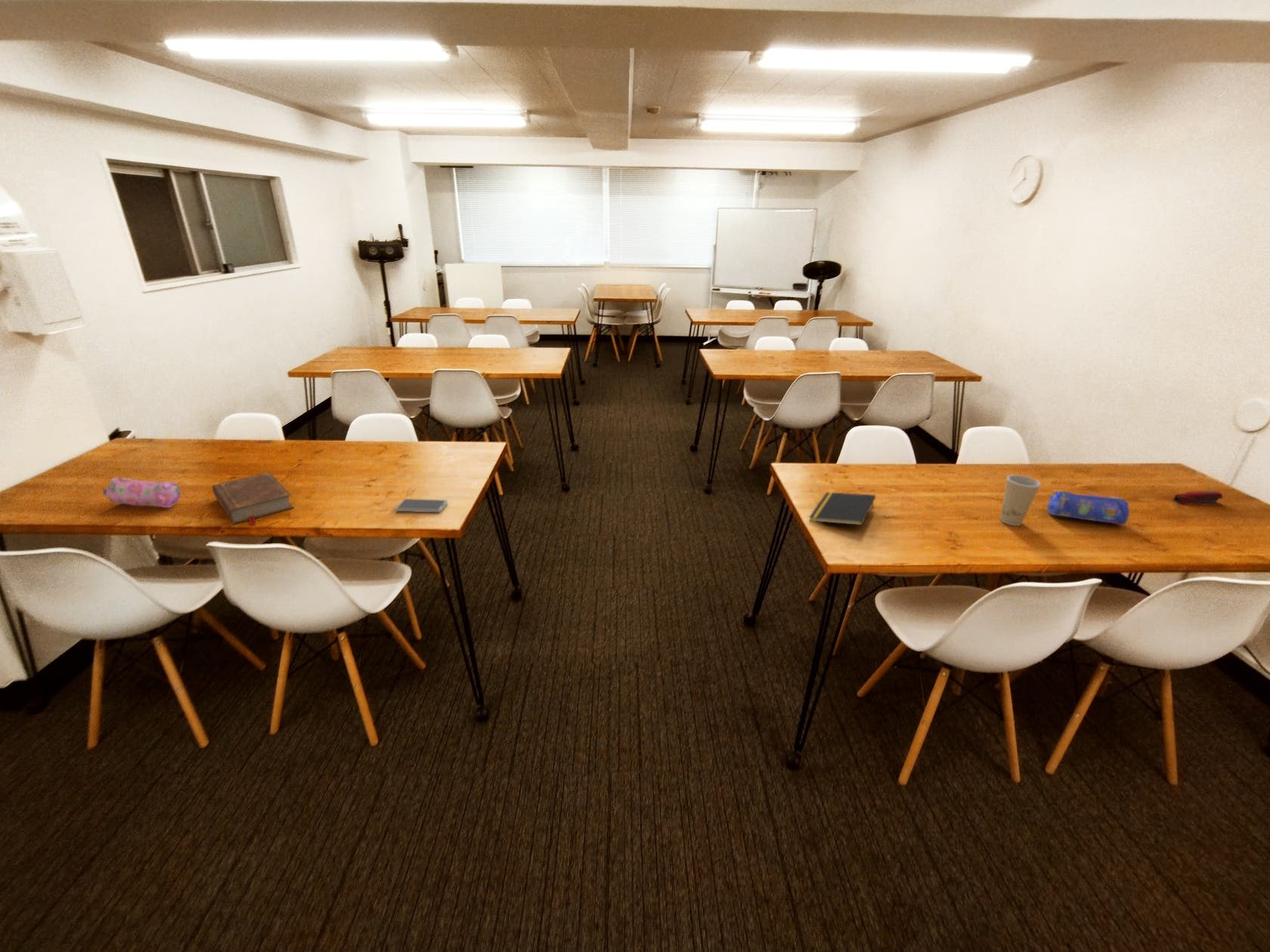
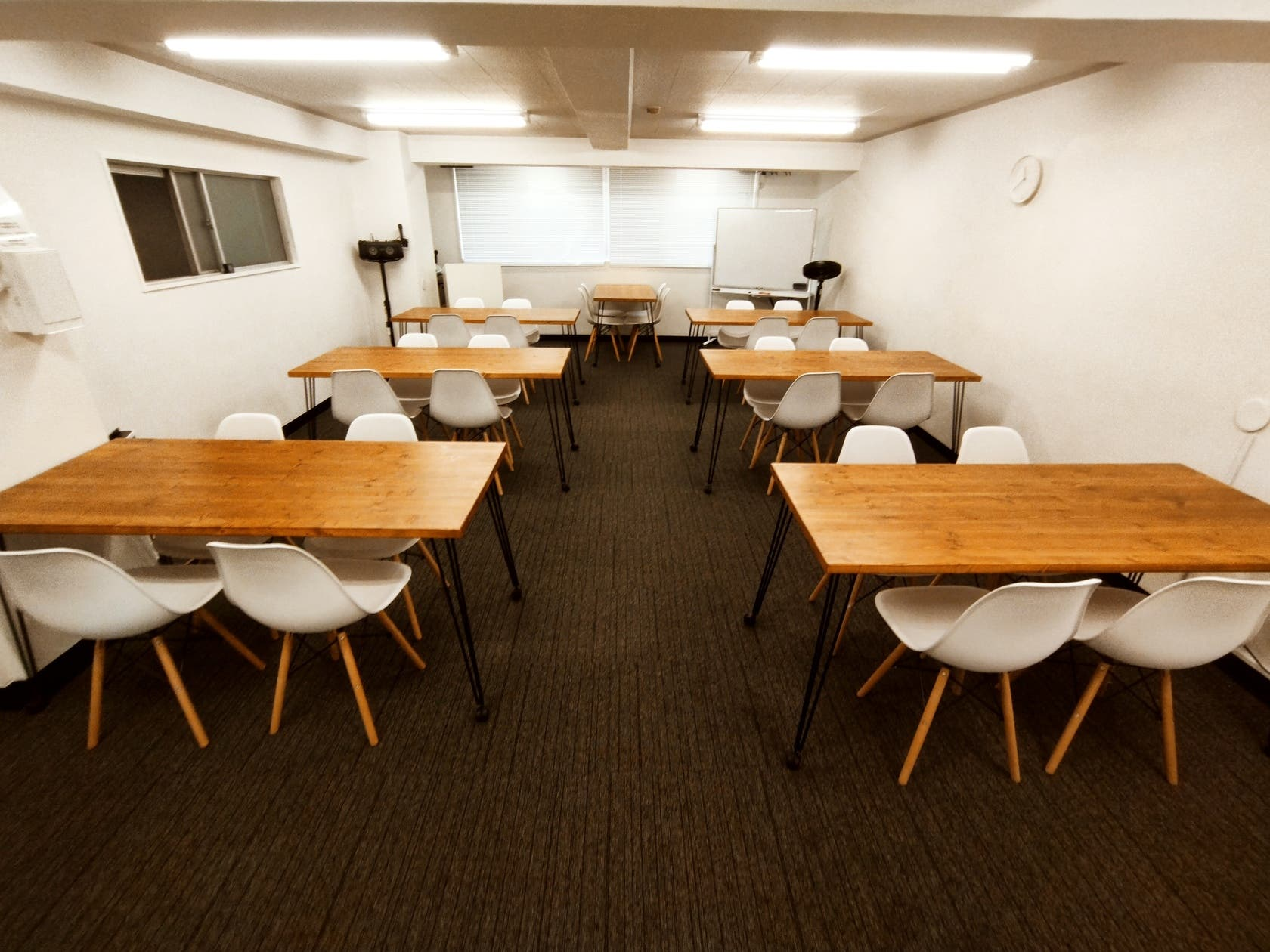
- smartphone [395,498,448,513]
- pencil case [1046,490,1130,526]
- stapler [1172,490,1224,506]
- paper cup [999,474,1042,527]
- notepad [808,491,876,526]
- book [212,471,295,527]
- pencil case [102,477,181,508]
